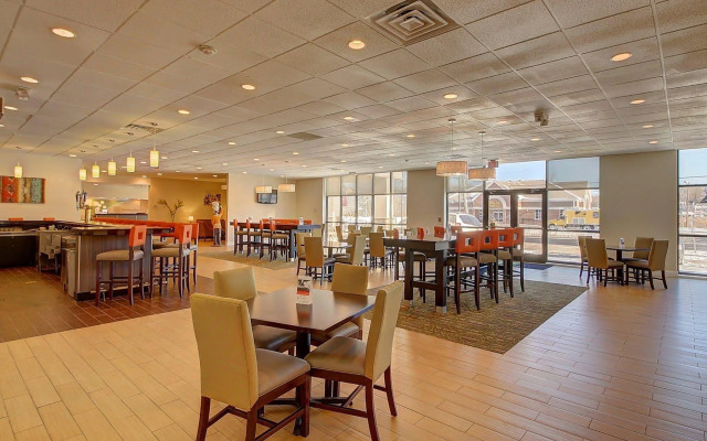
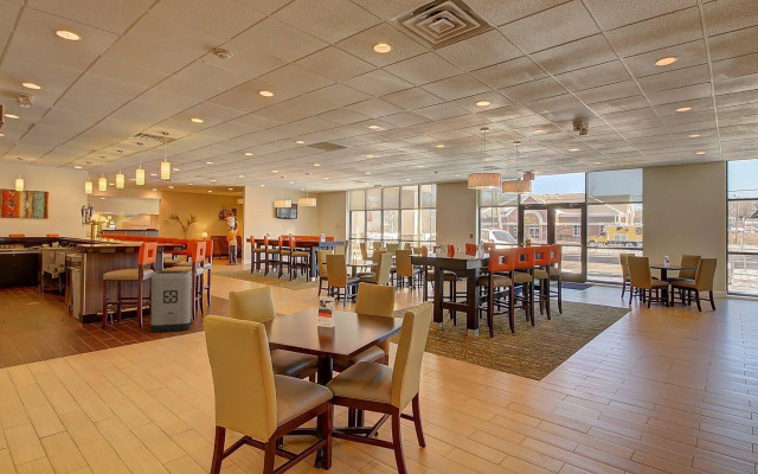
+ trash can [150,269,193,333]
